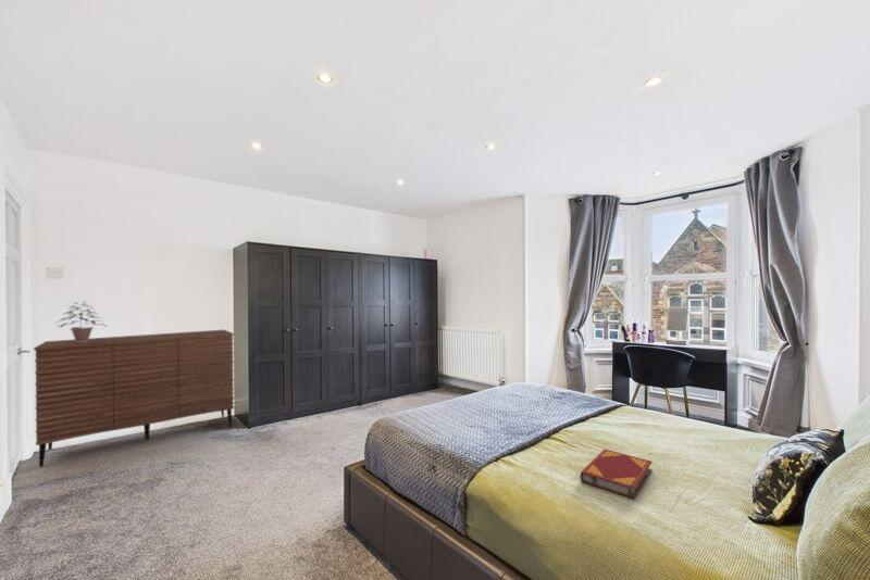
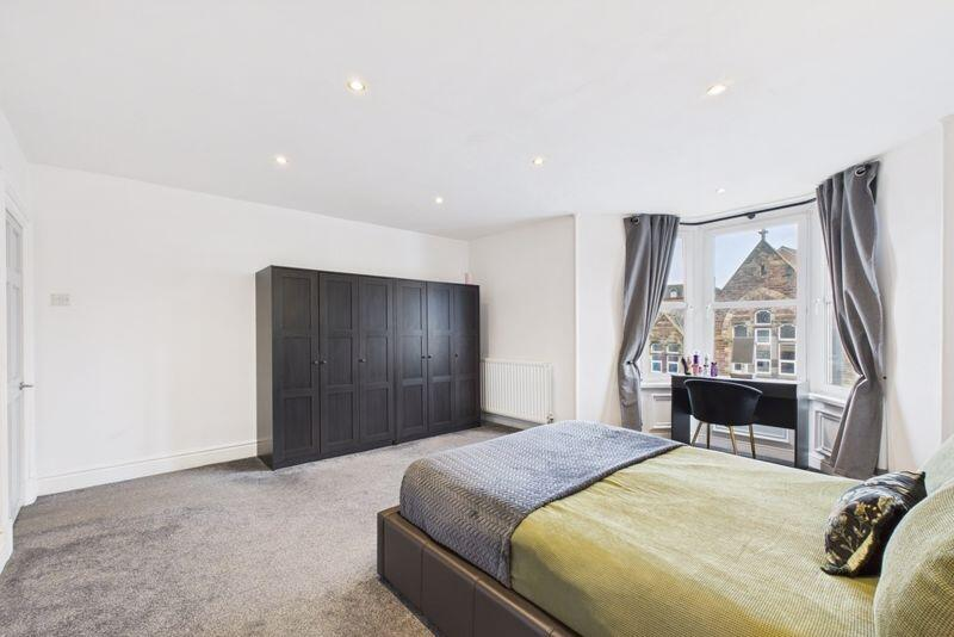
- sideboard [33,329,235,468]
- hardback book [580,449,654,500]
- potted plant [54,301,109,342]
